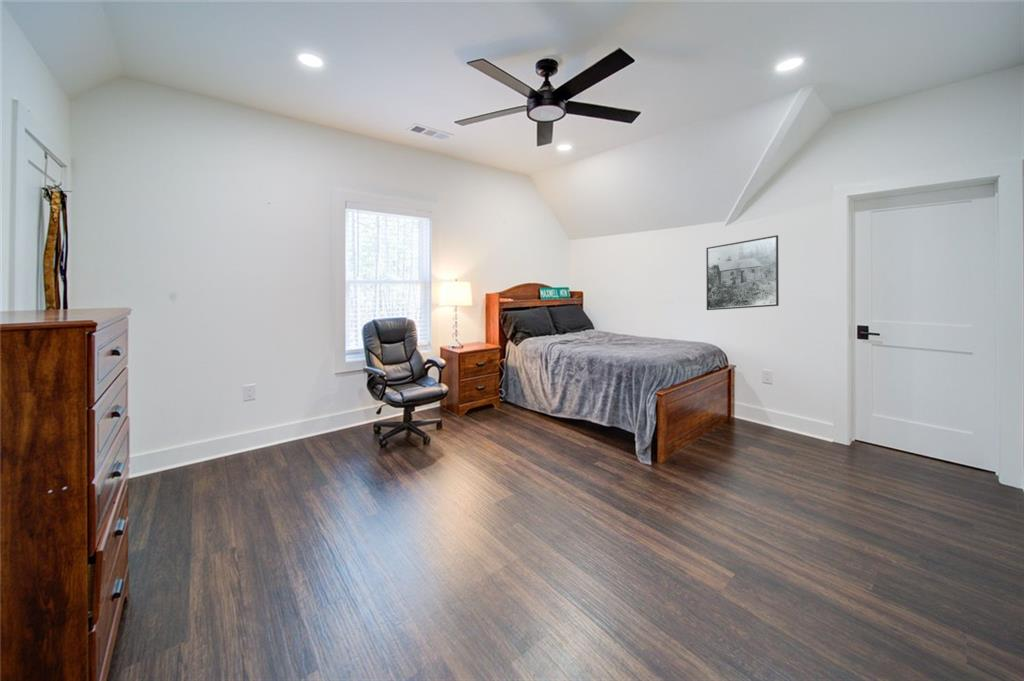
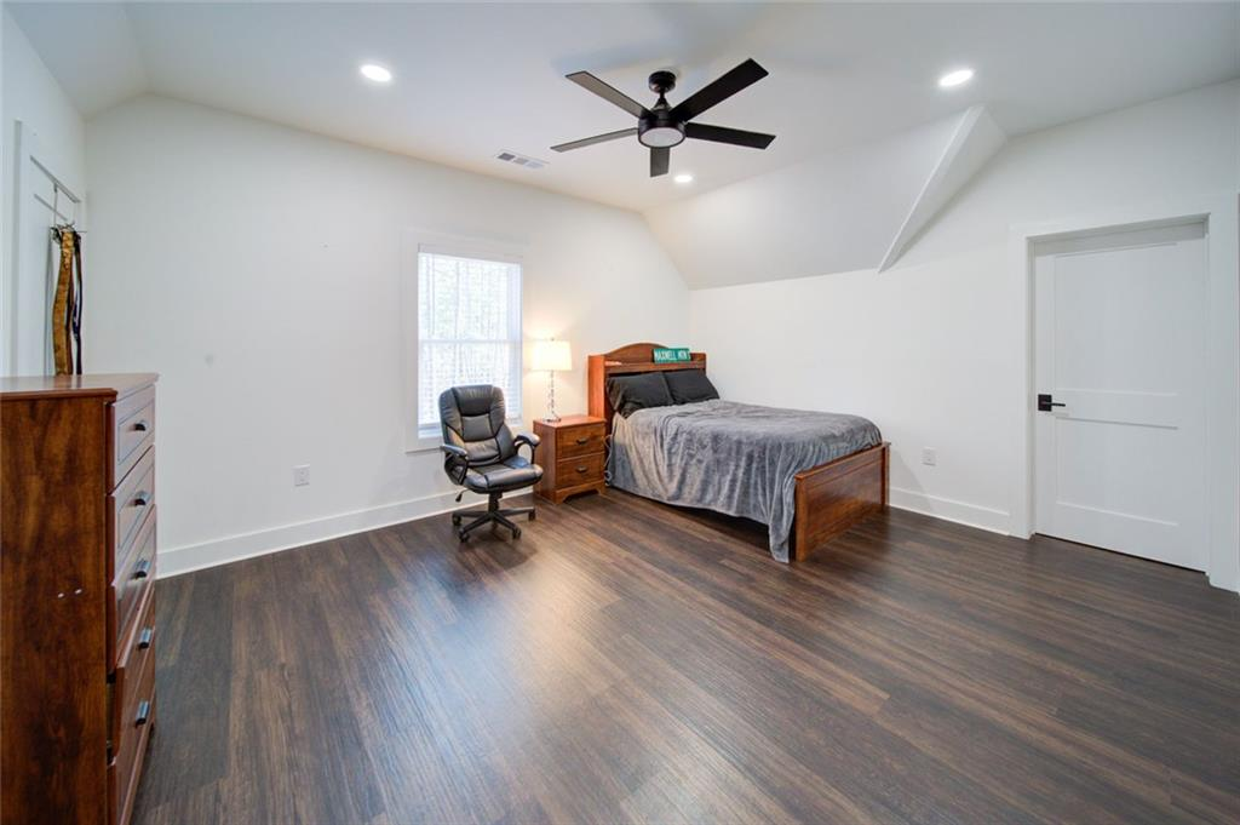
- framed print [705,234,780,311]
